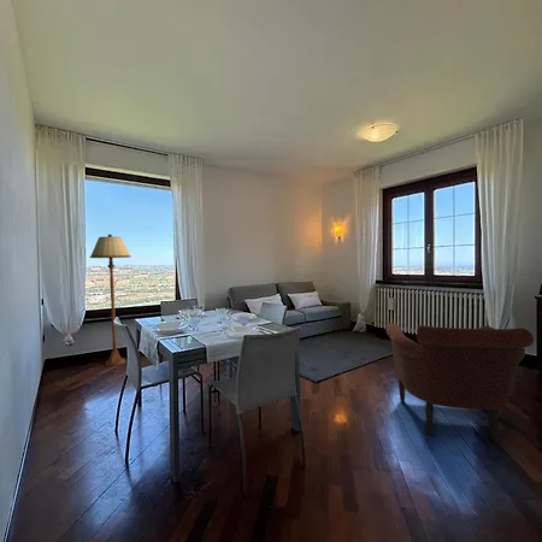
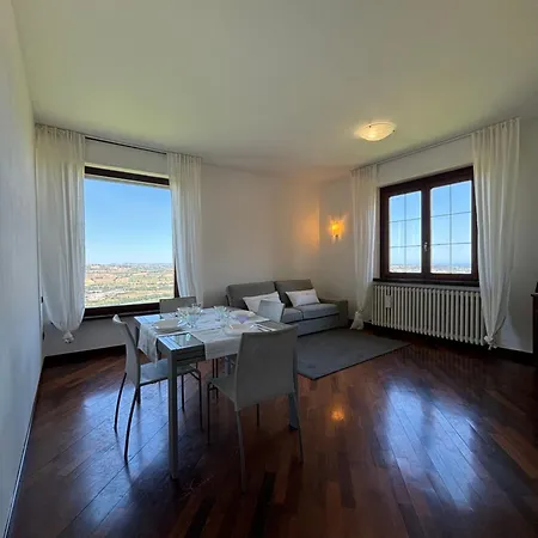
- leather [385,323,535,444]
- floor lamp [89,234,132,367]
